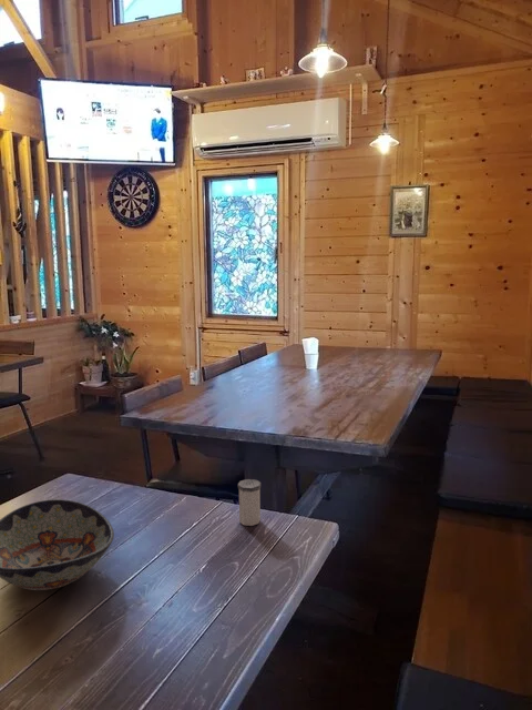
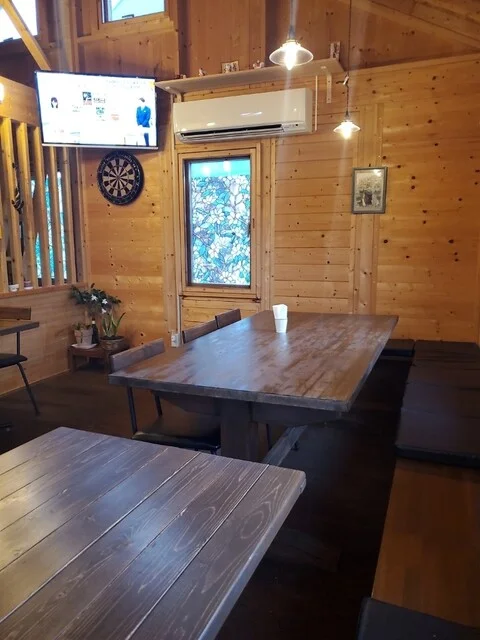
- decorative bowl [0,498,115,591]
- salt shaker [237,478,262,527]
